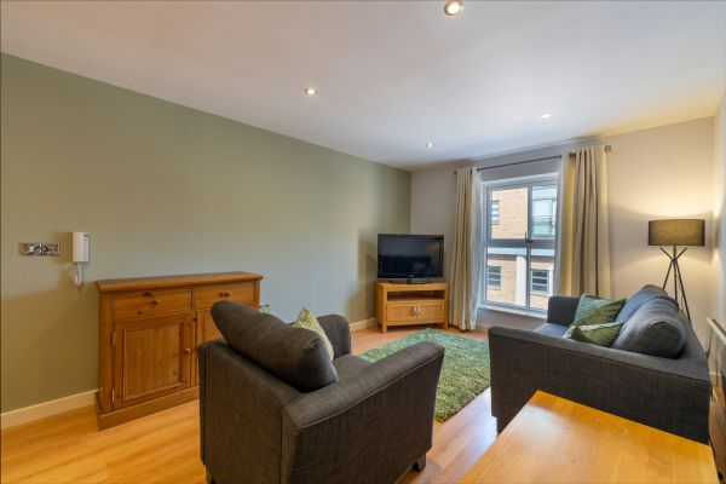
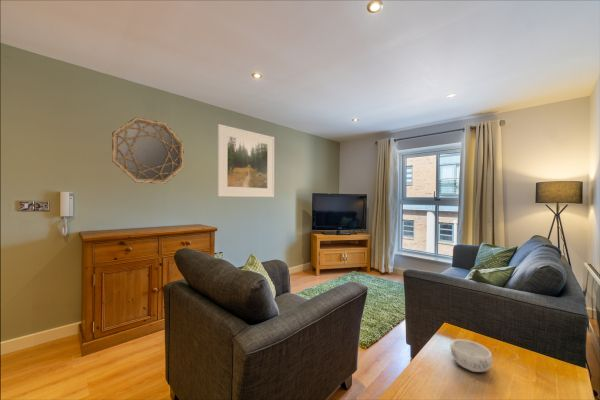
+ decorative bowl [450,338,493,373]
+ home mirror [111,116,185,185]
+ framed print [217,123,275,198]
